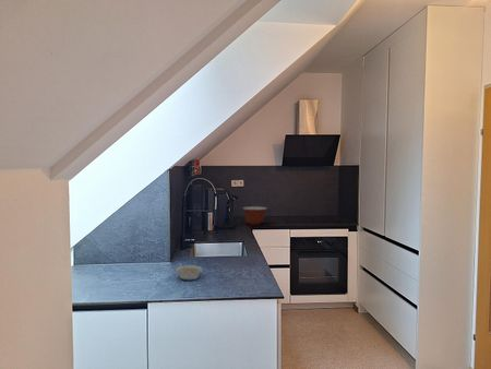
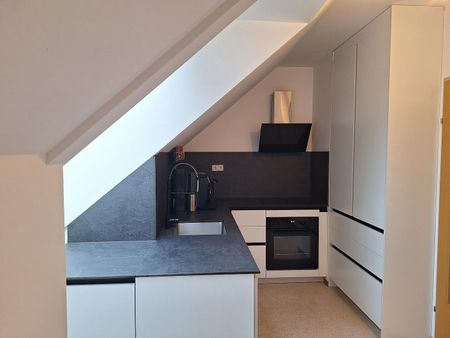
- mixing bowl [242,205,267,226]
- legume [175,262,203,282]
